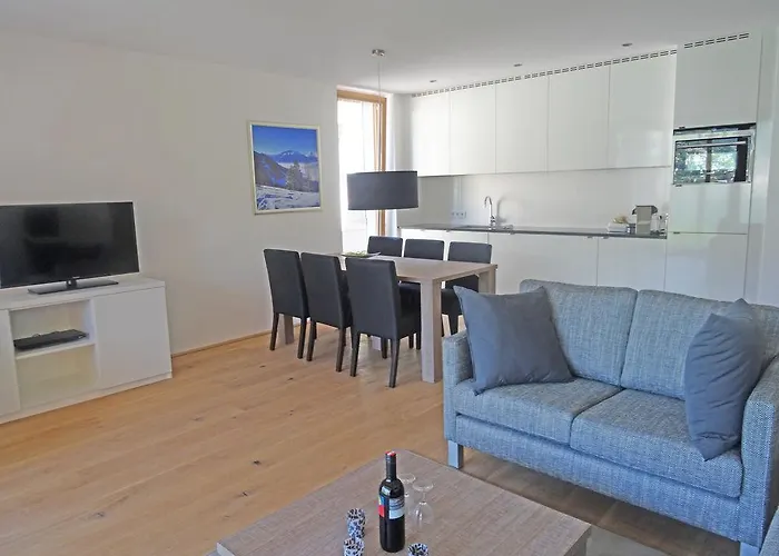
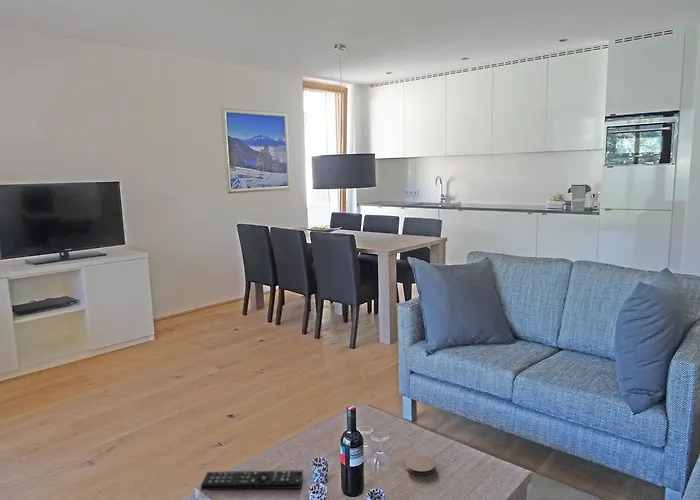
+ remote control [200,470,304,491]
+ coaster [405,454,436,476]
